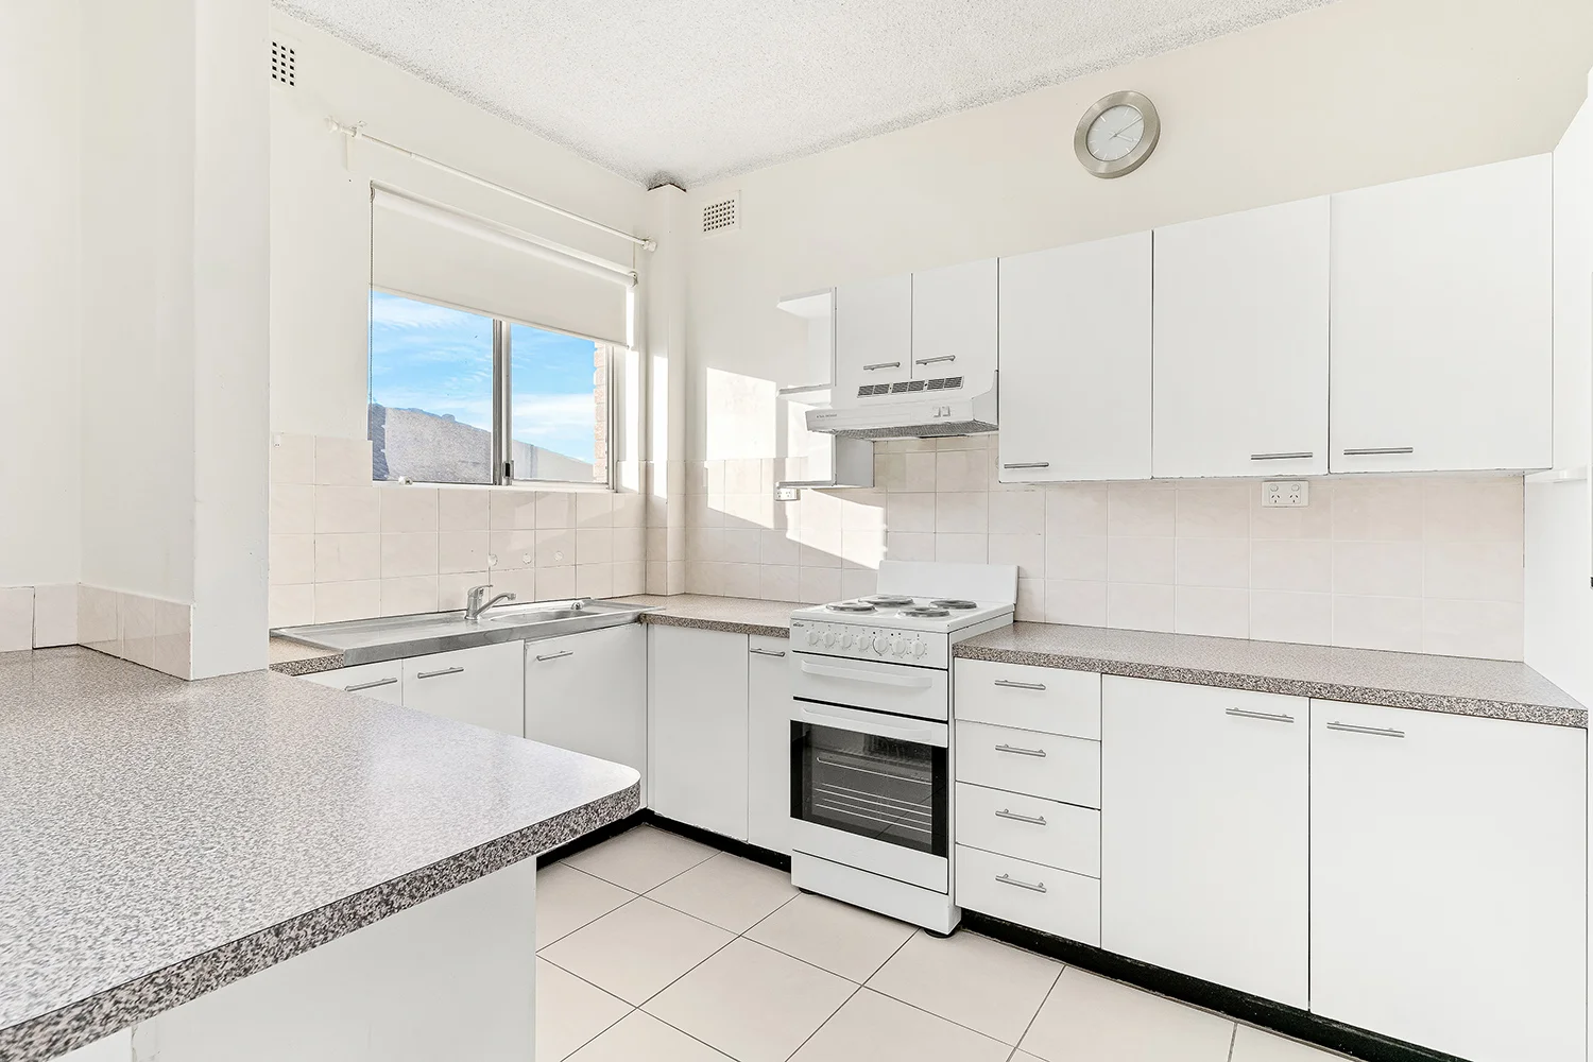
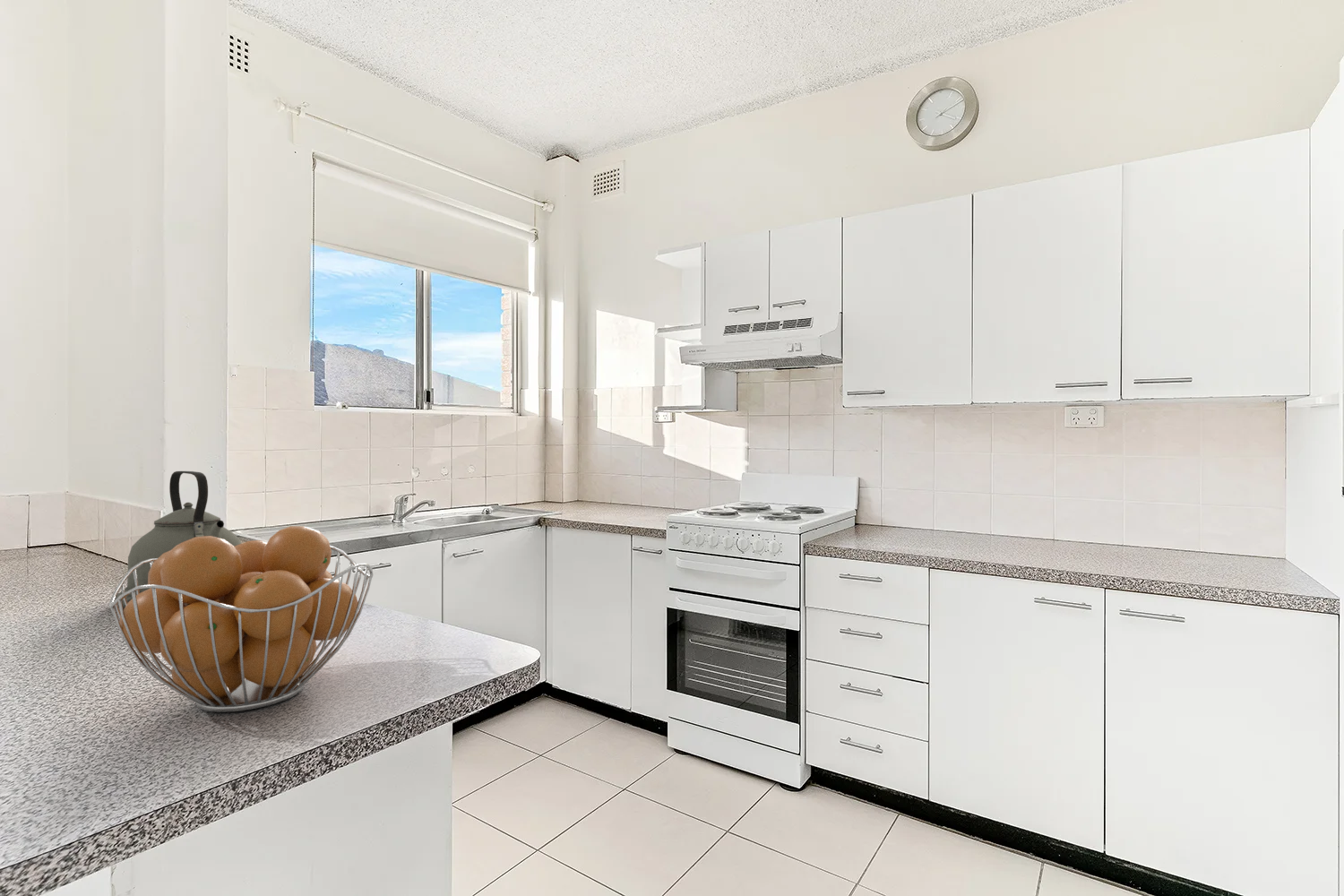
+ fruit basket [108,525,374,713]
+ kettle [115,470,242,609]
